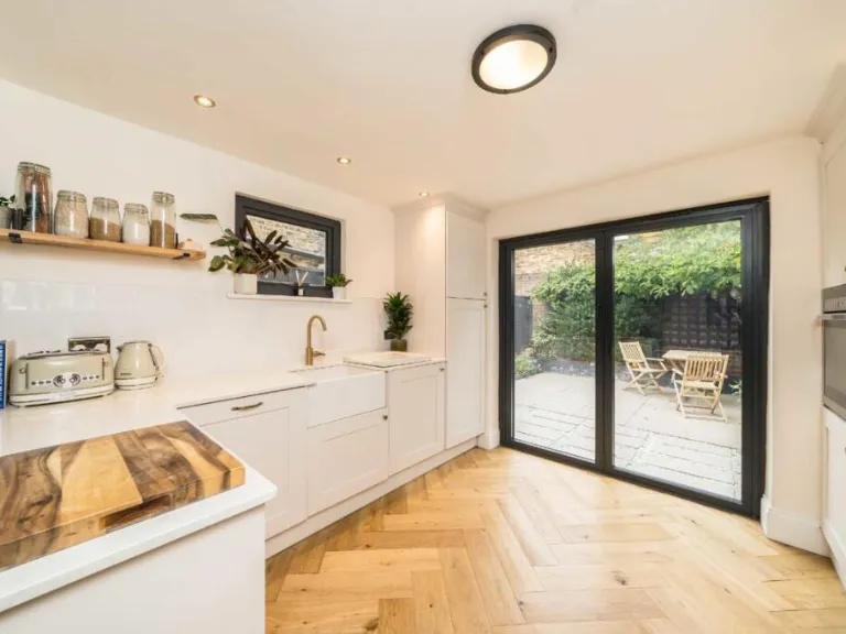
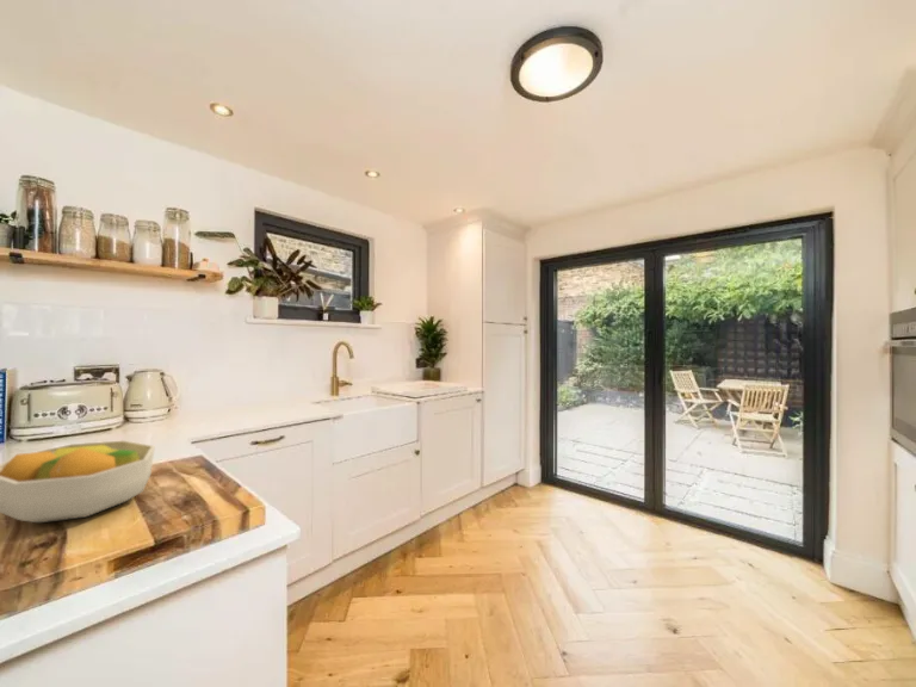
+ fruit bowl [0,439,156,524]
